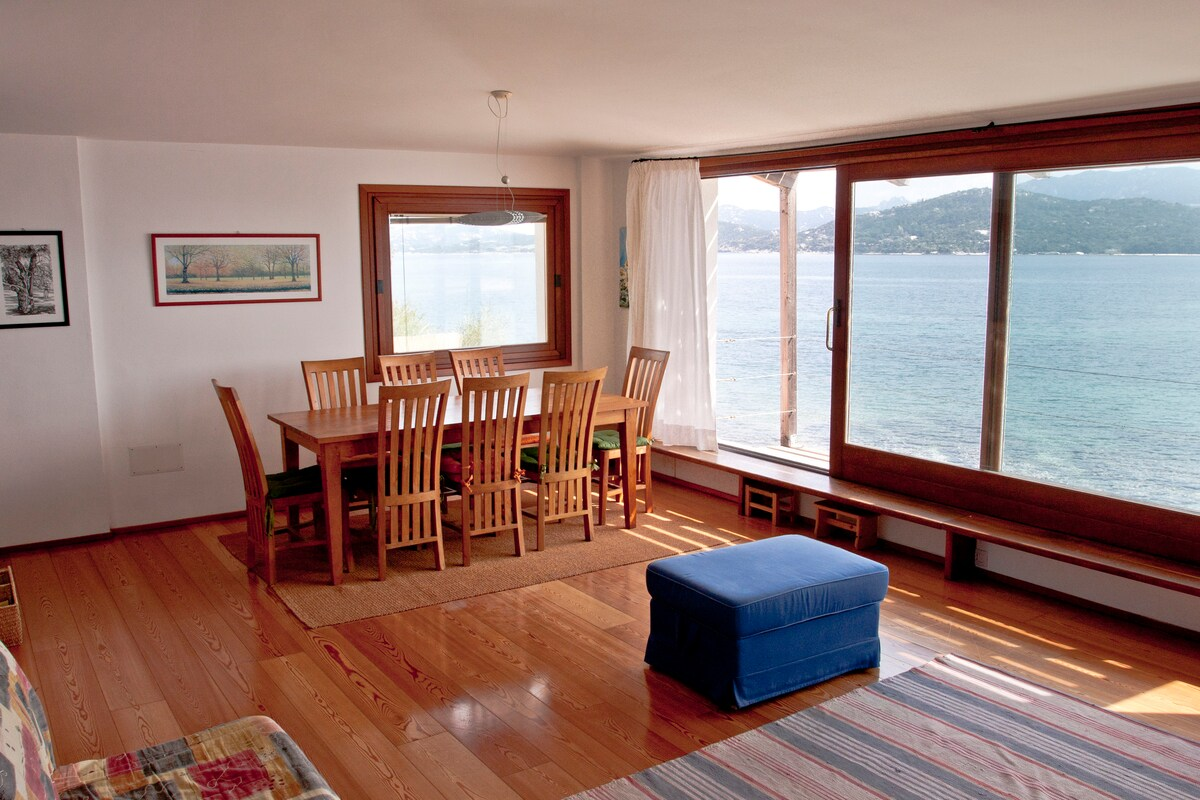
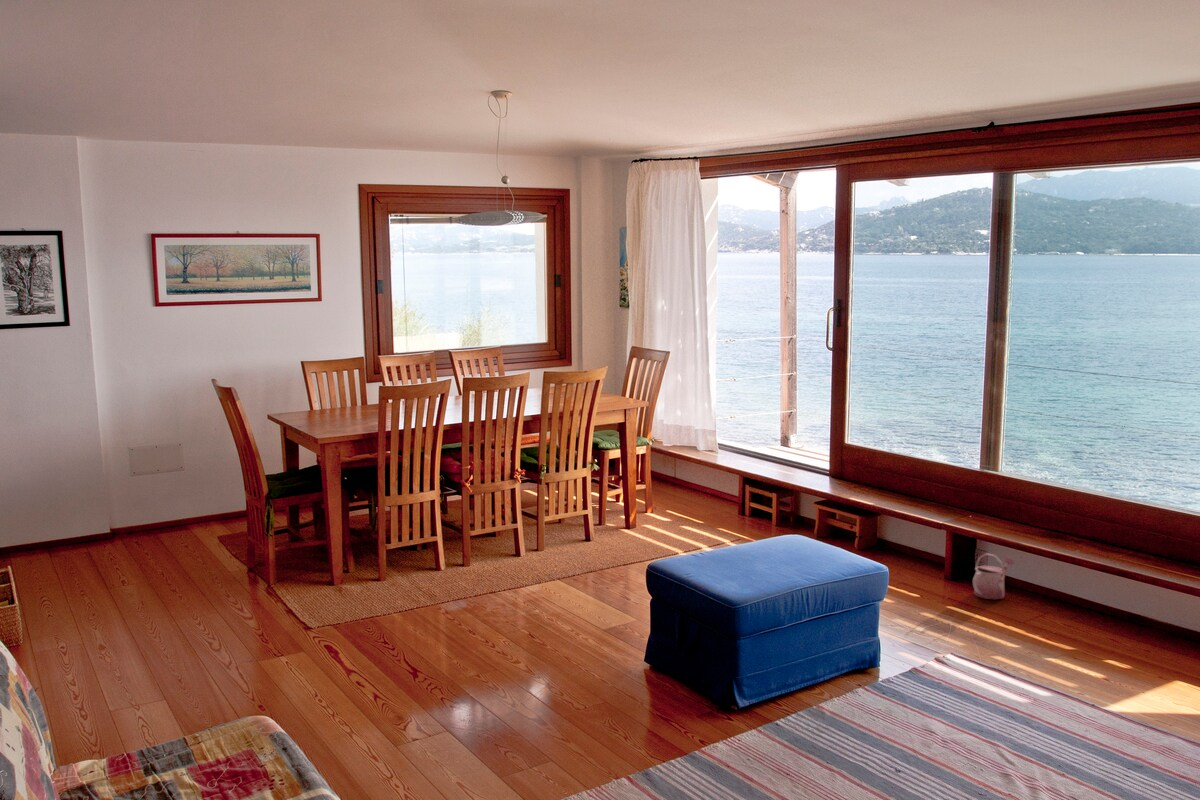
+ watering can [972,552,1016,600]
